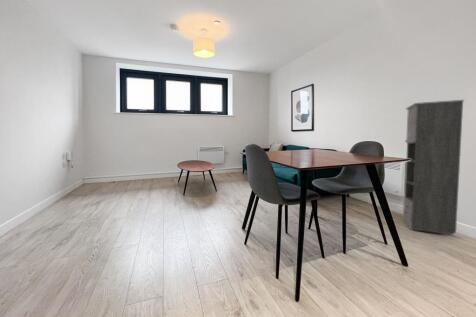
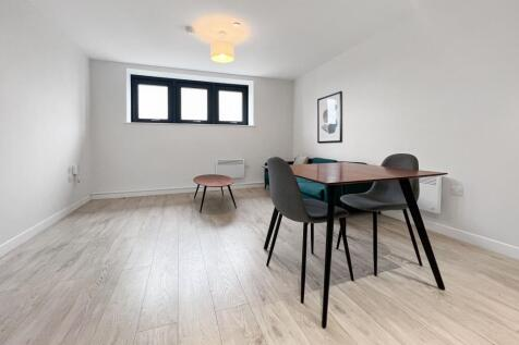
- storage cabinet [402,99,465,236]
